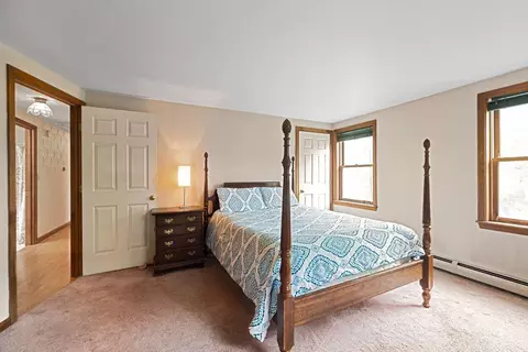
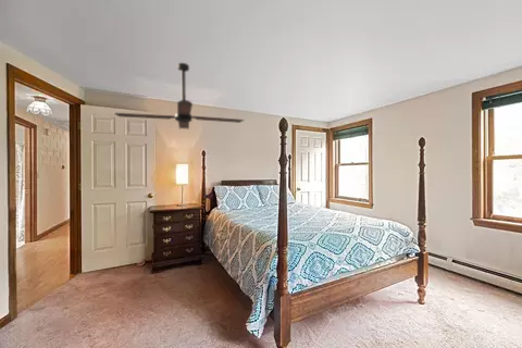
+ ceiling fan [112,62,246,130]
